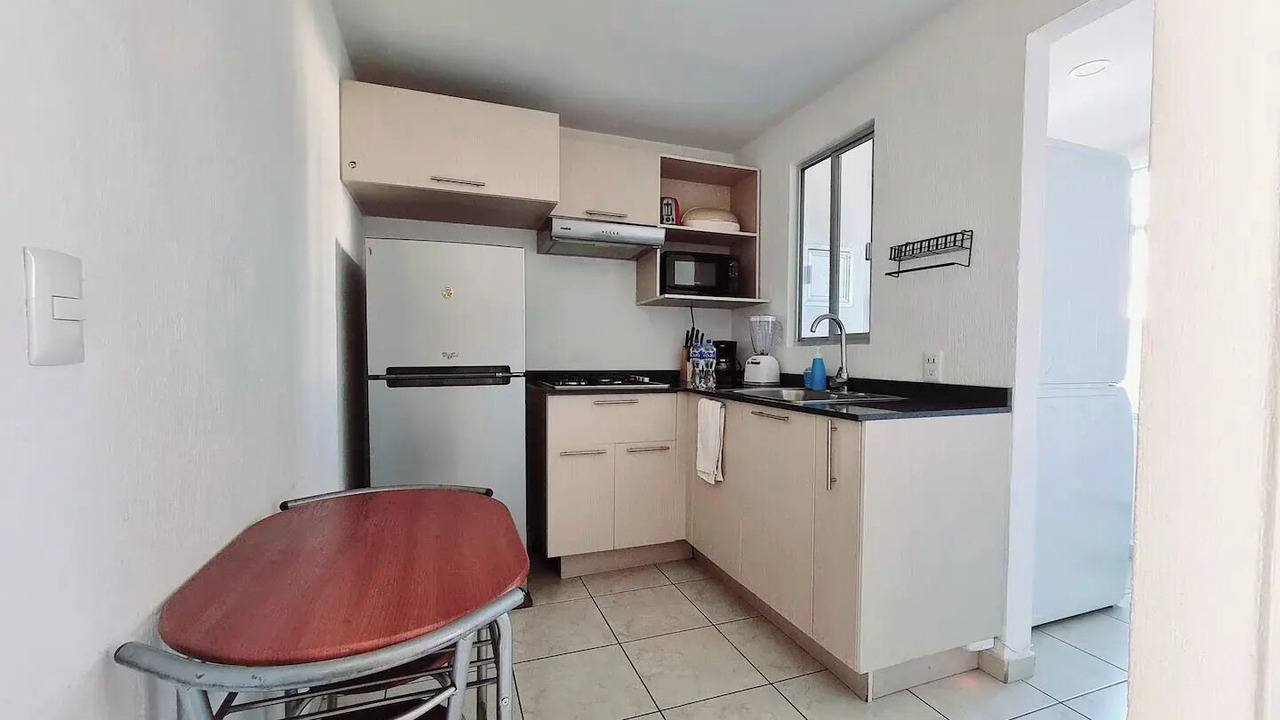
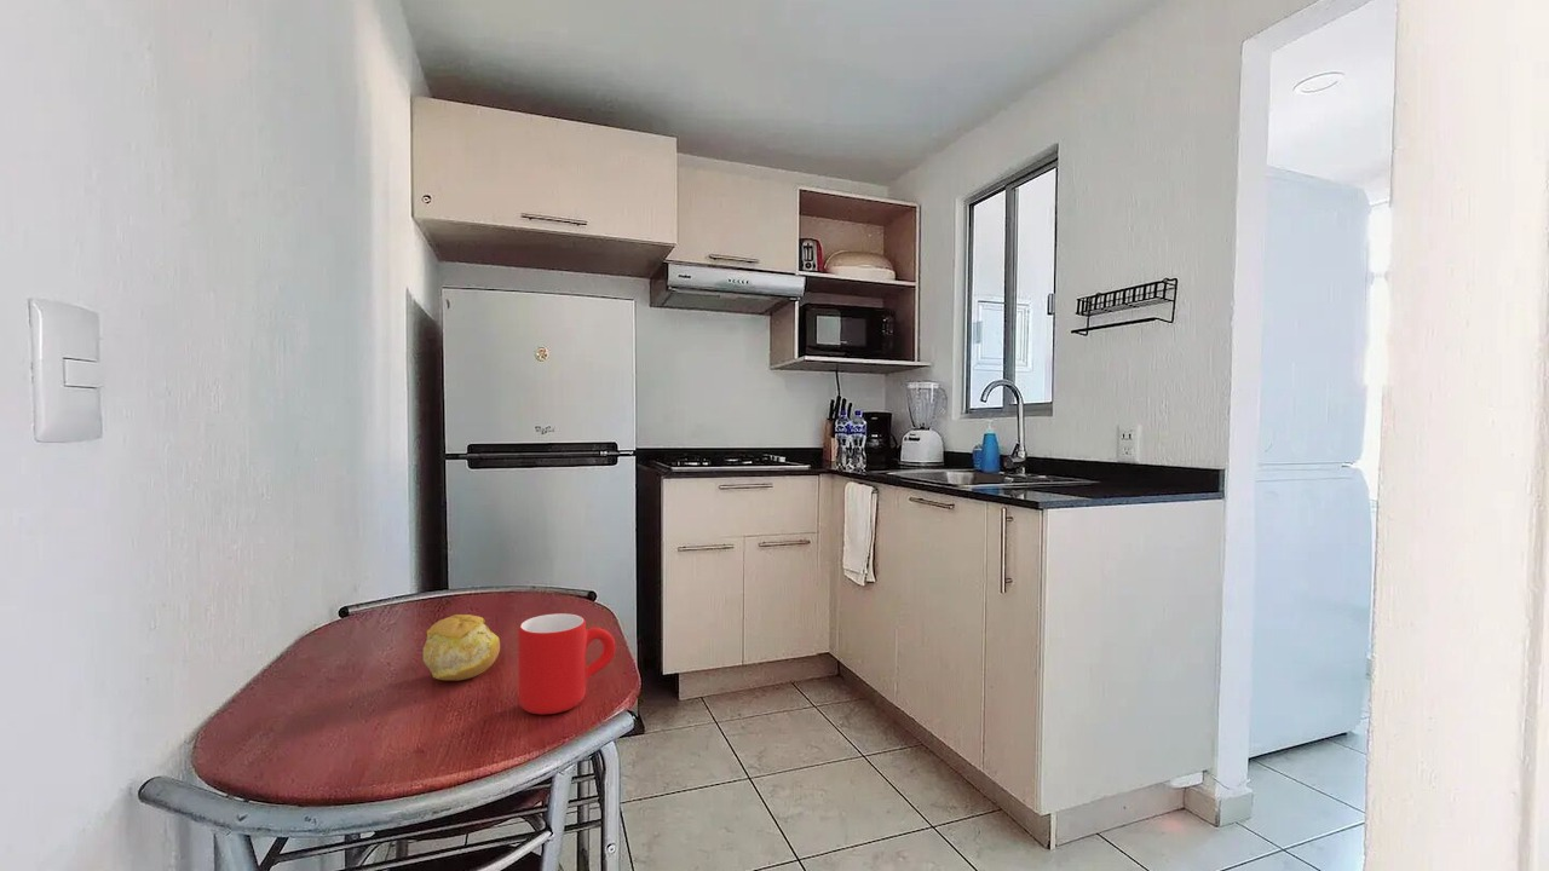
+ mug [517,612,617,715]
+ fruit [421,613,501,681]
